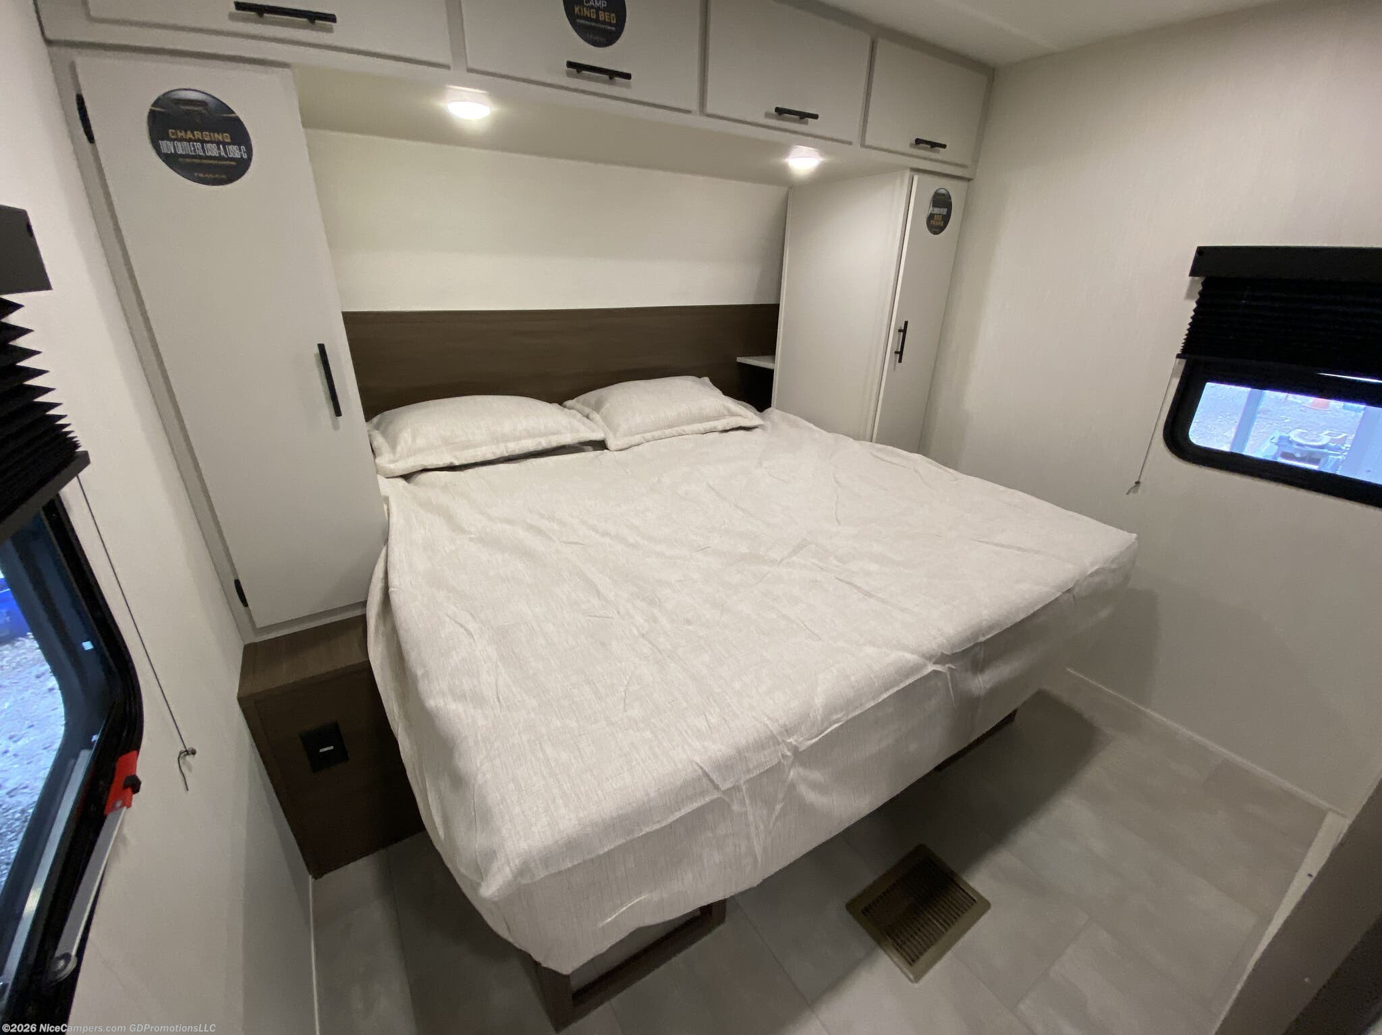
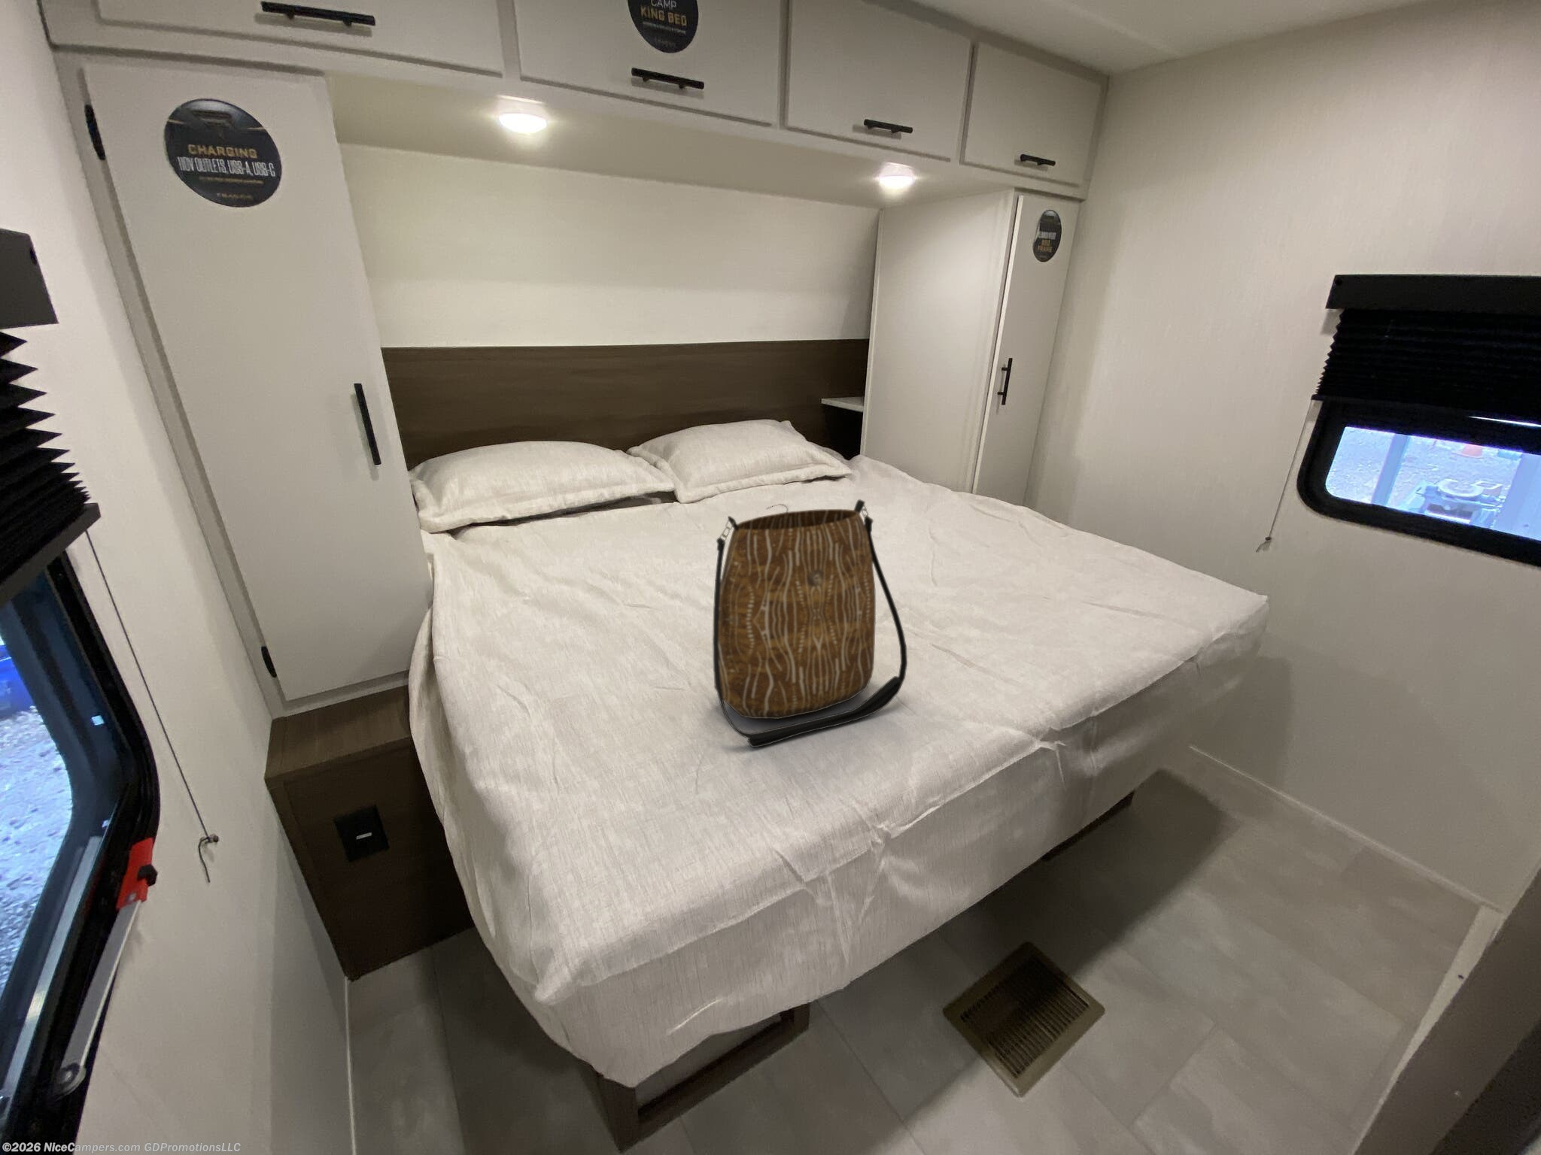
+ tote bag [712,499,908,749]
